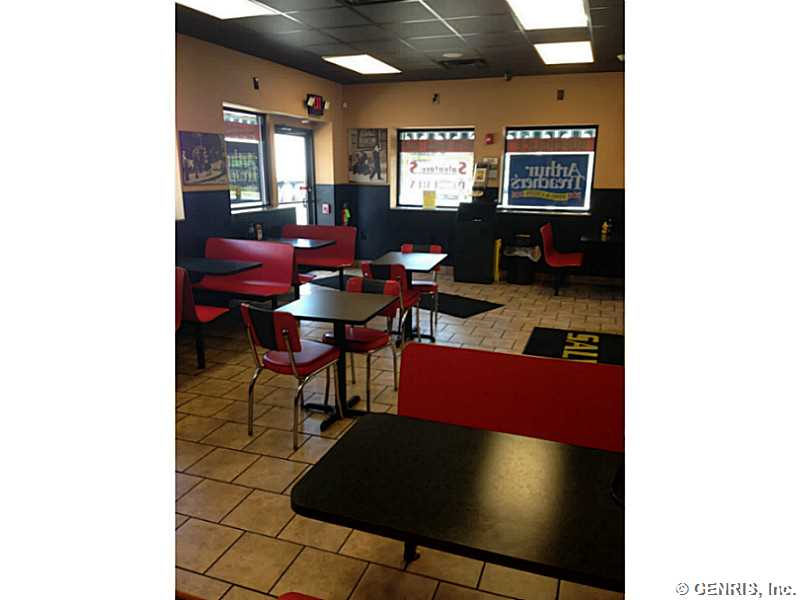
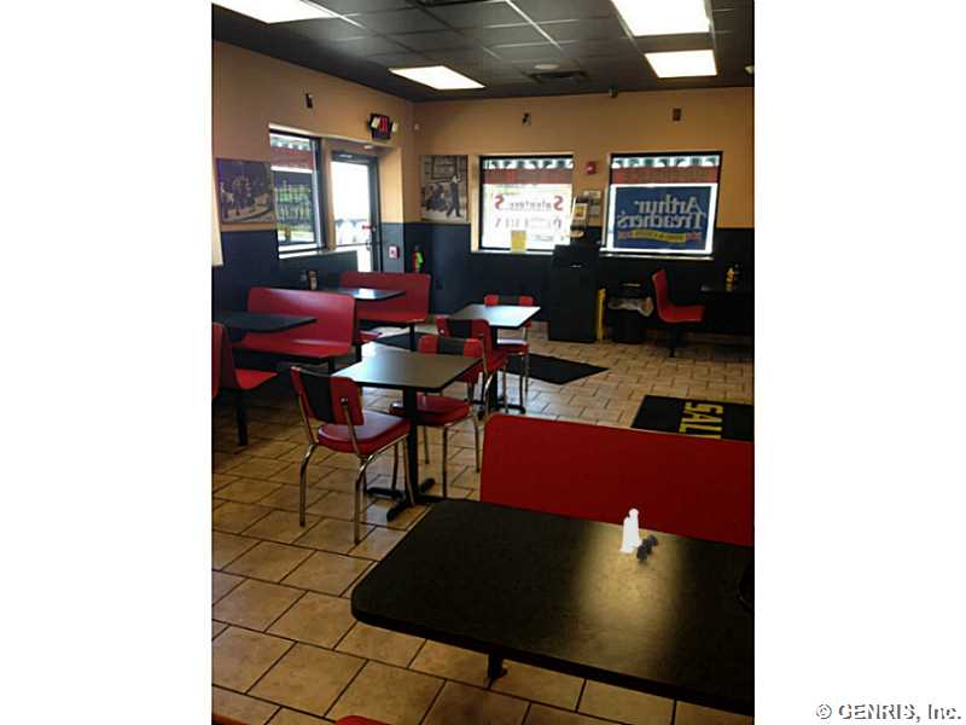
+ salt and pepper shaker set [619,507,659,561]
